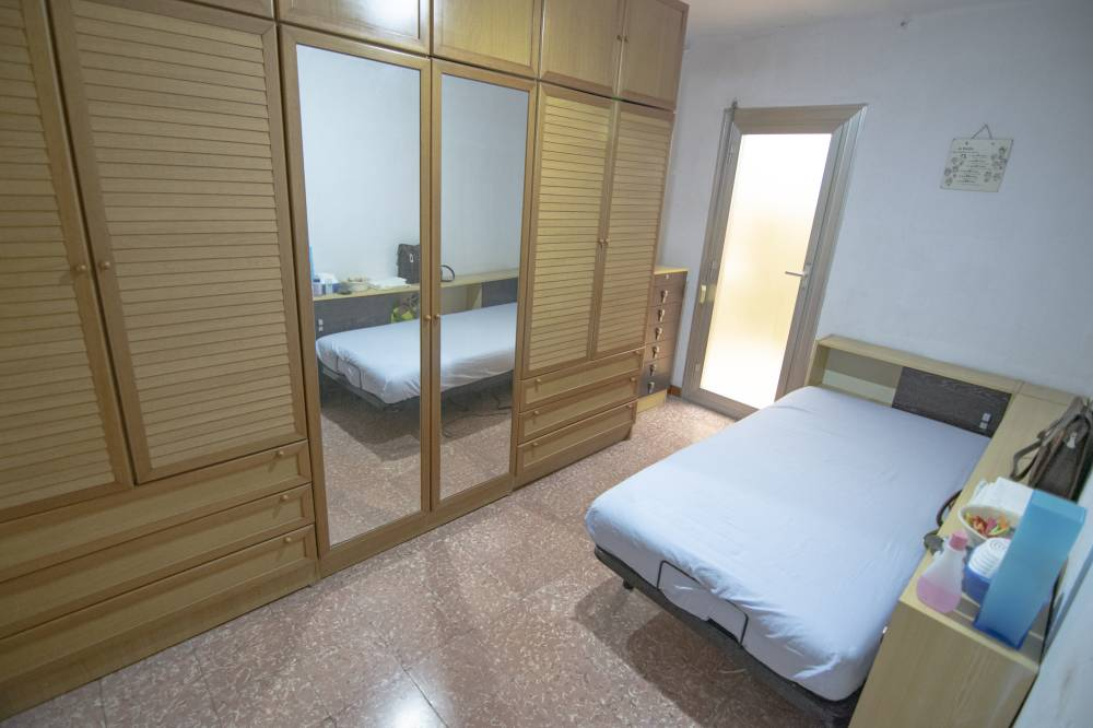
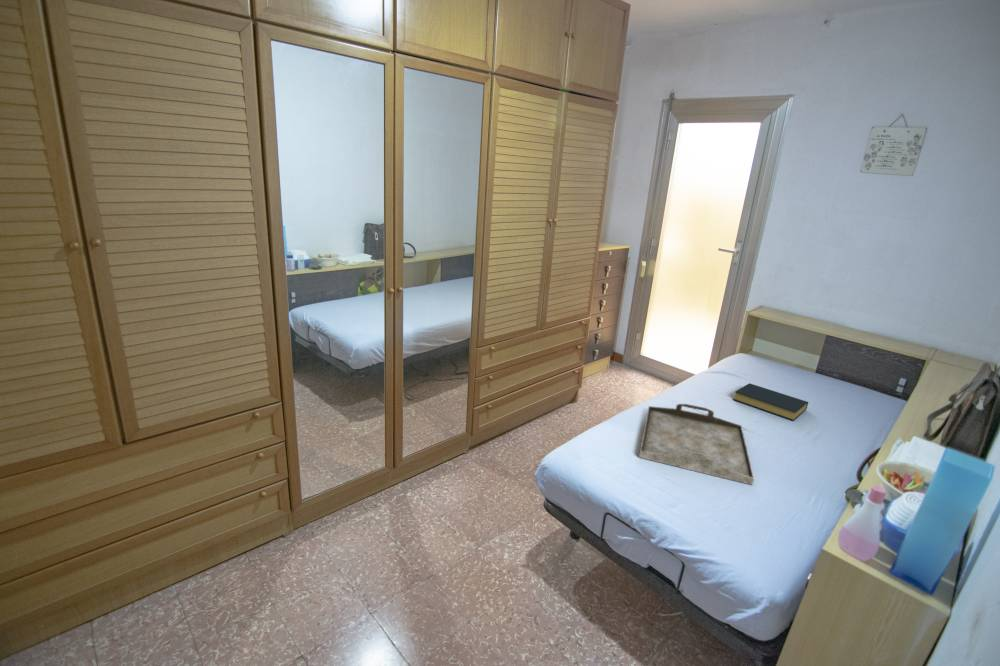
+ serving tray [638,403,755,486]
+ hardback book [732,382,809,422]
